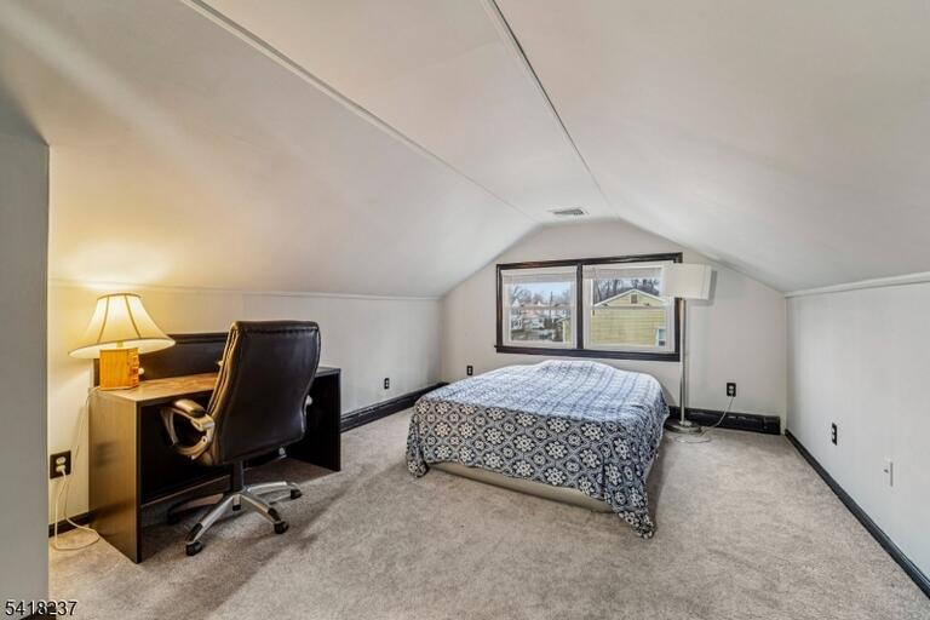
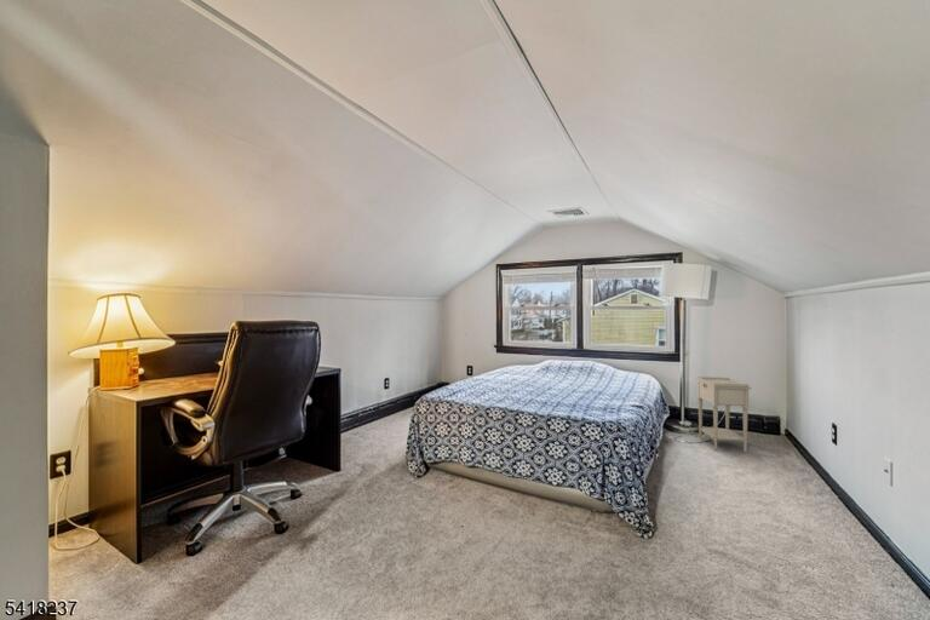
+ nightstand [696,375,752,453]
